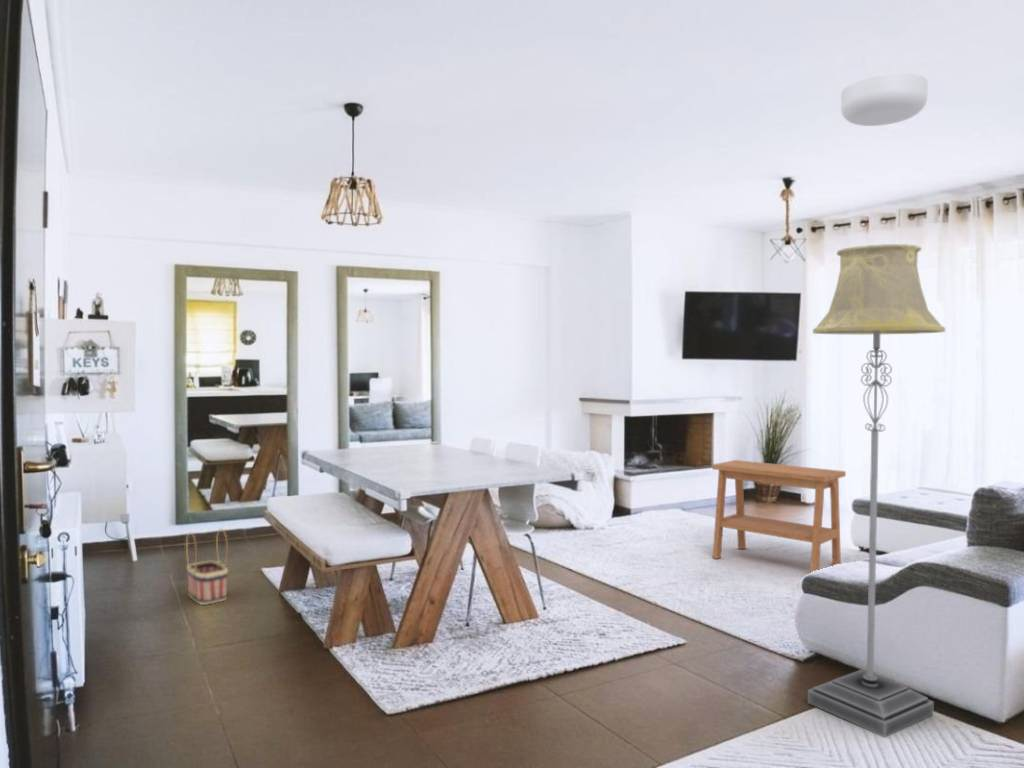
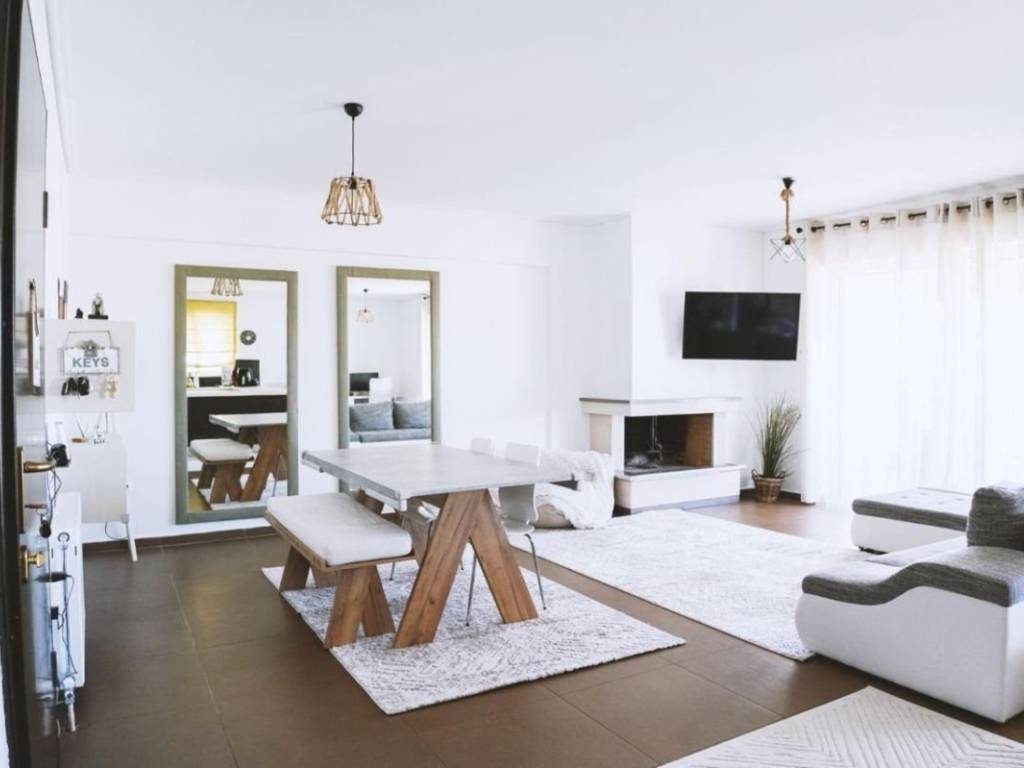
- ceiling light [840,73,929,127]
- floor lamp [807,243,946,738]
- basket [185,527,229,606]
- side table [711,459,847,574]
